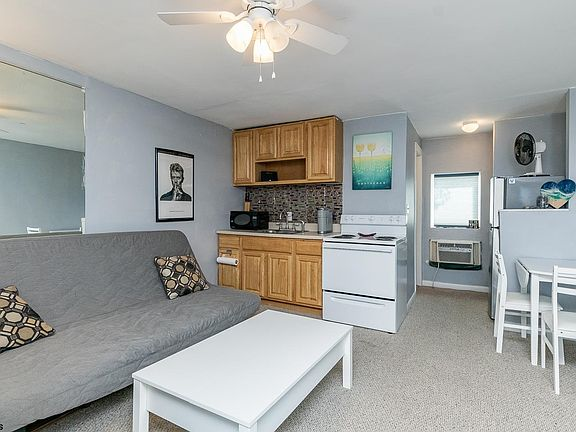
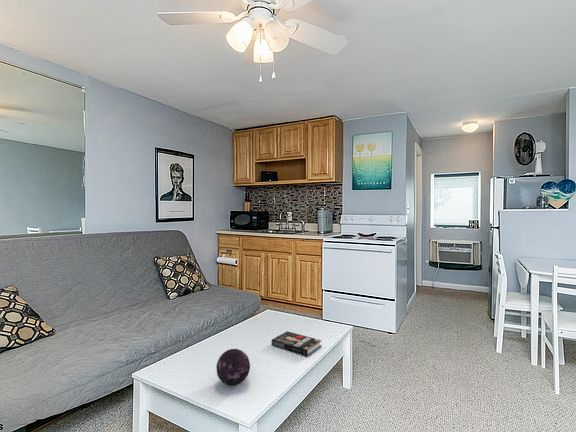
+ decorative orb [215,348,251,387]
+ book [271,330,322,357]
